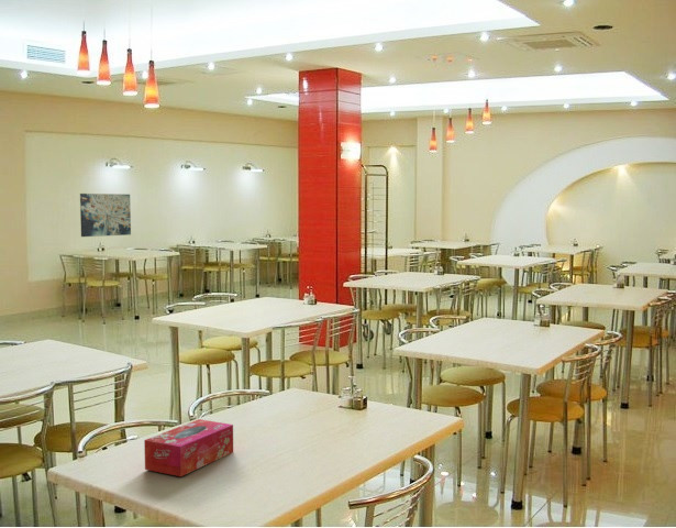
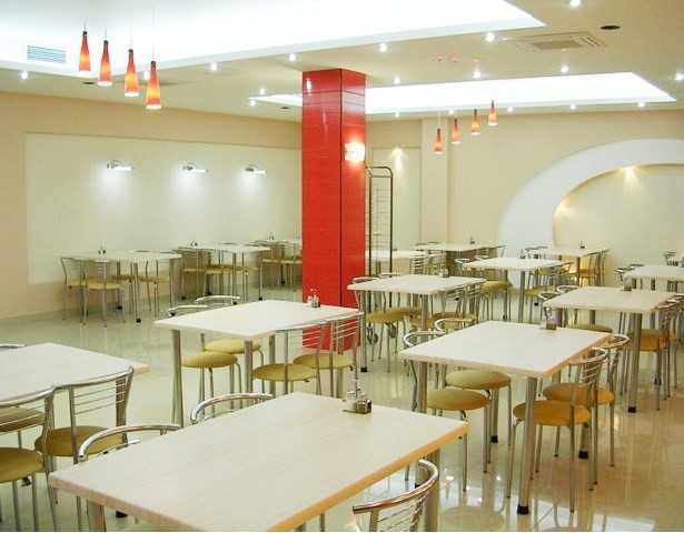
- wall art [79,193,132,238]
- tissue box [143,418,234,477]
